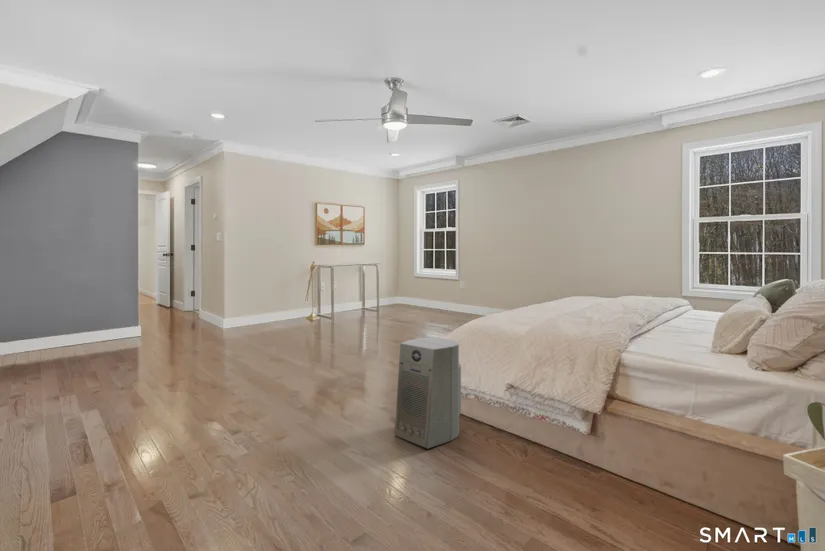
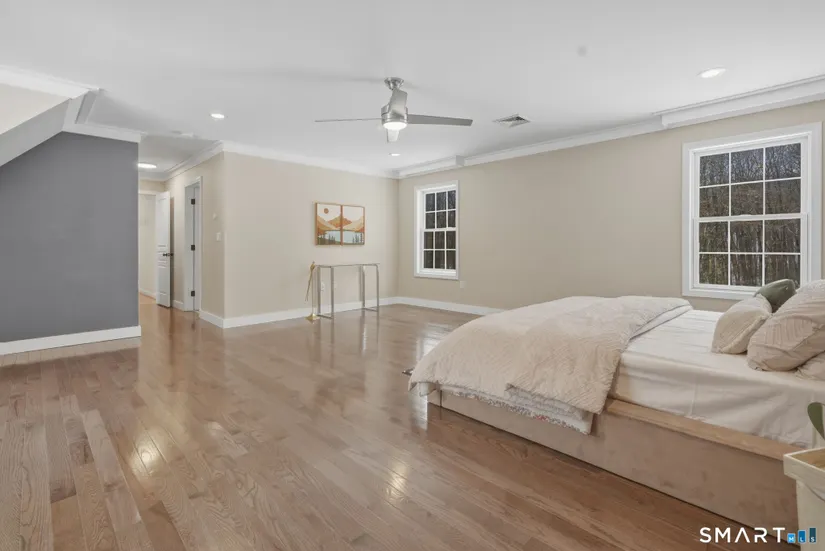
- fan [393,337,462,450]
